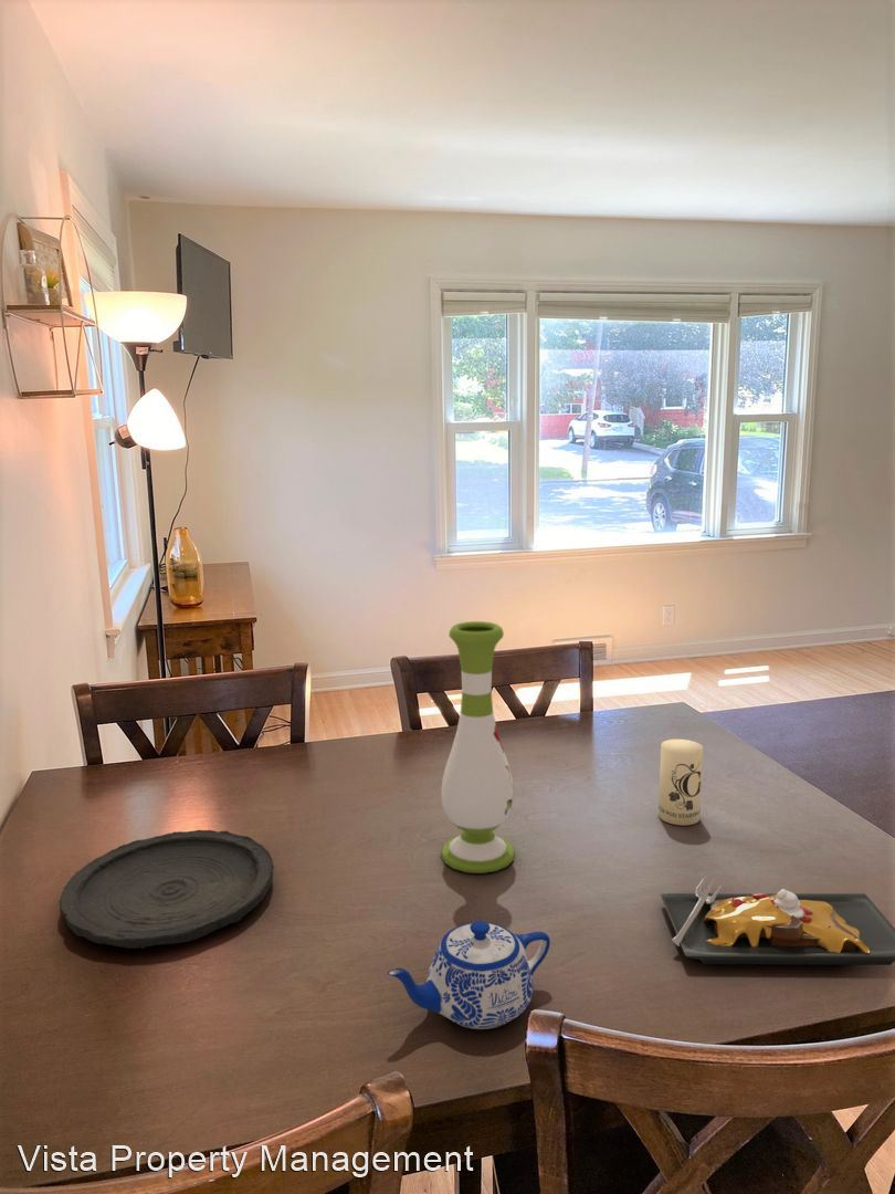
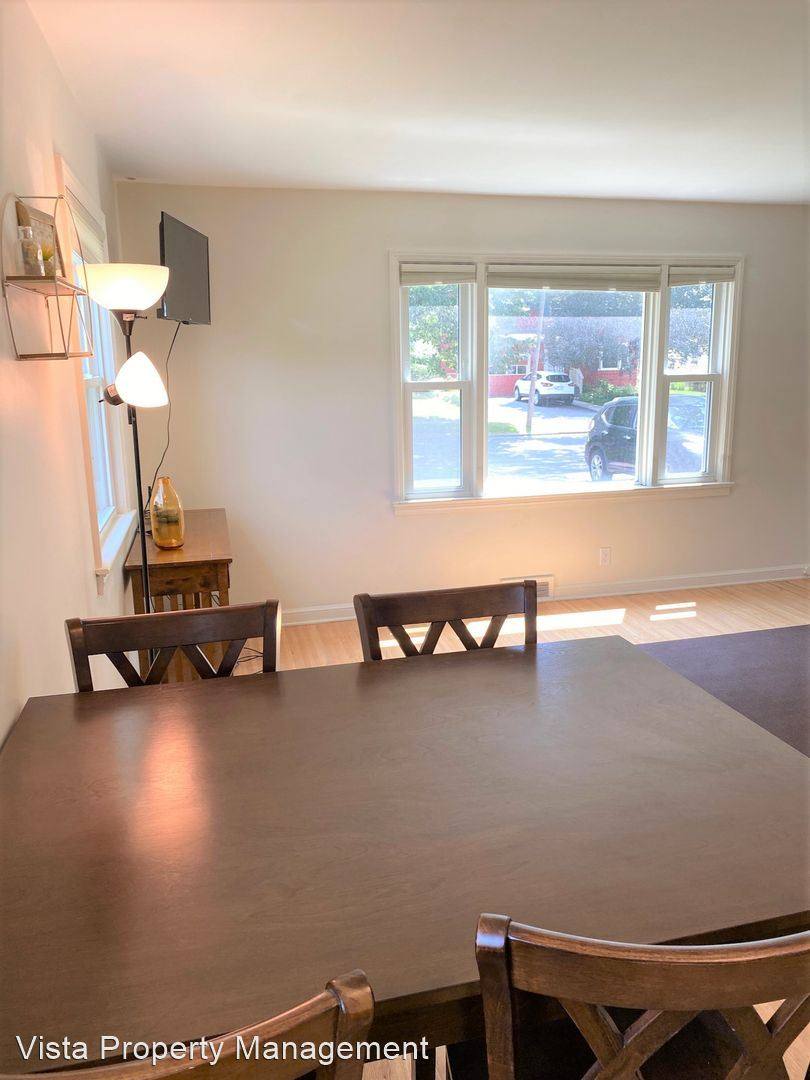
- plate [660,872,895,966]
- teapot [387,920,551,1030]
- plate [59,829,275,950]
- vase [440,620,516,874]
- candle [657,739,704,826]
